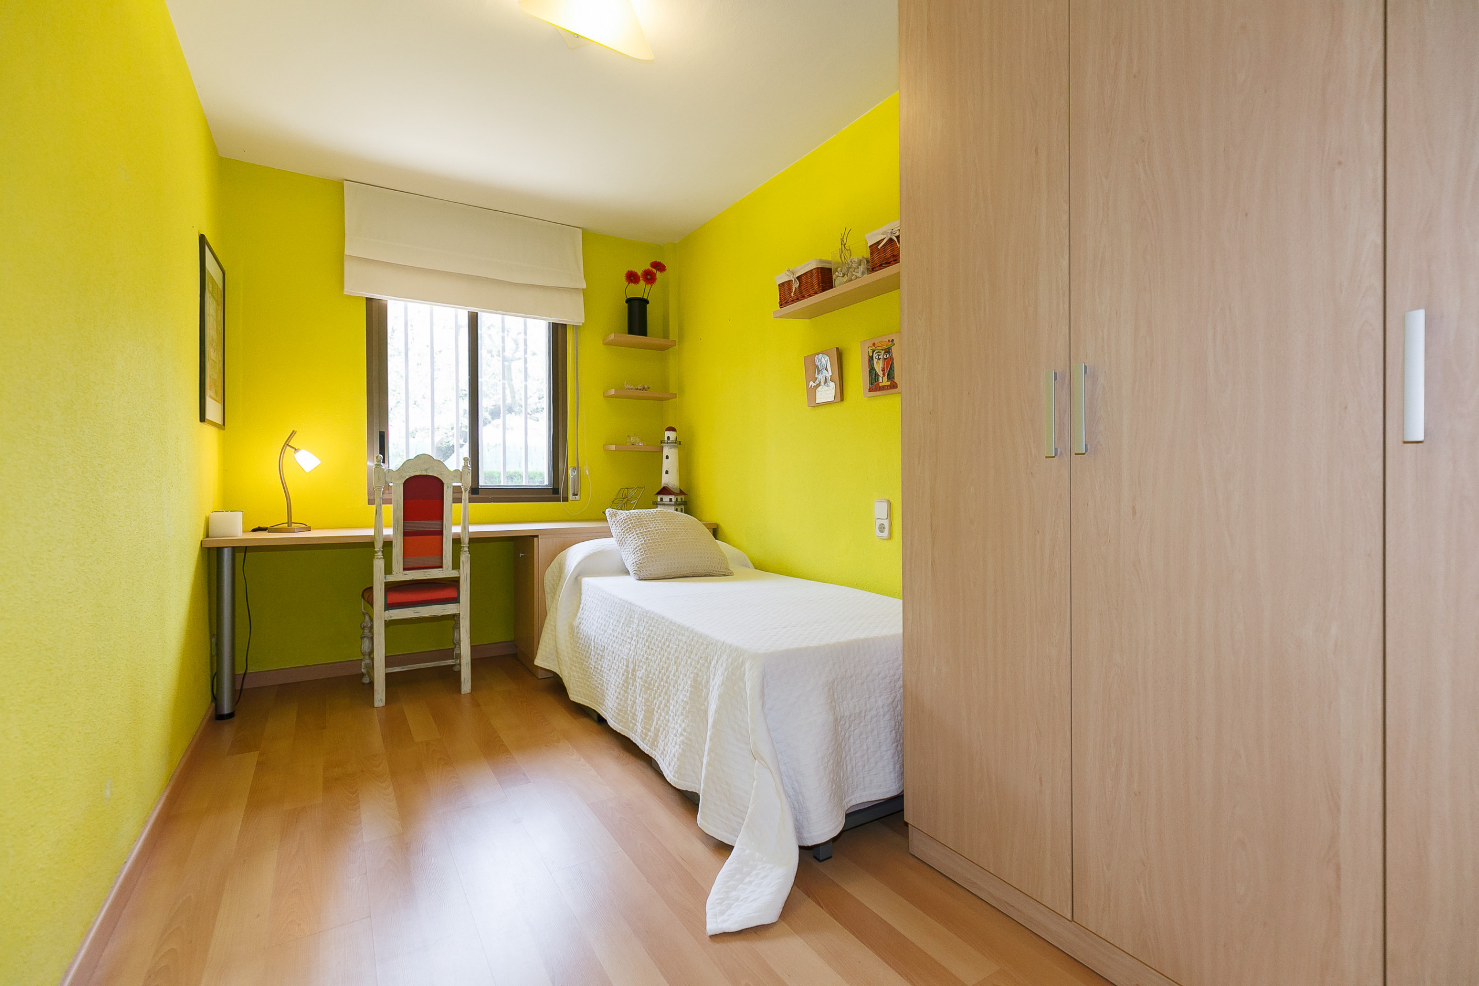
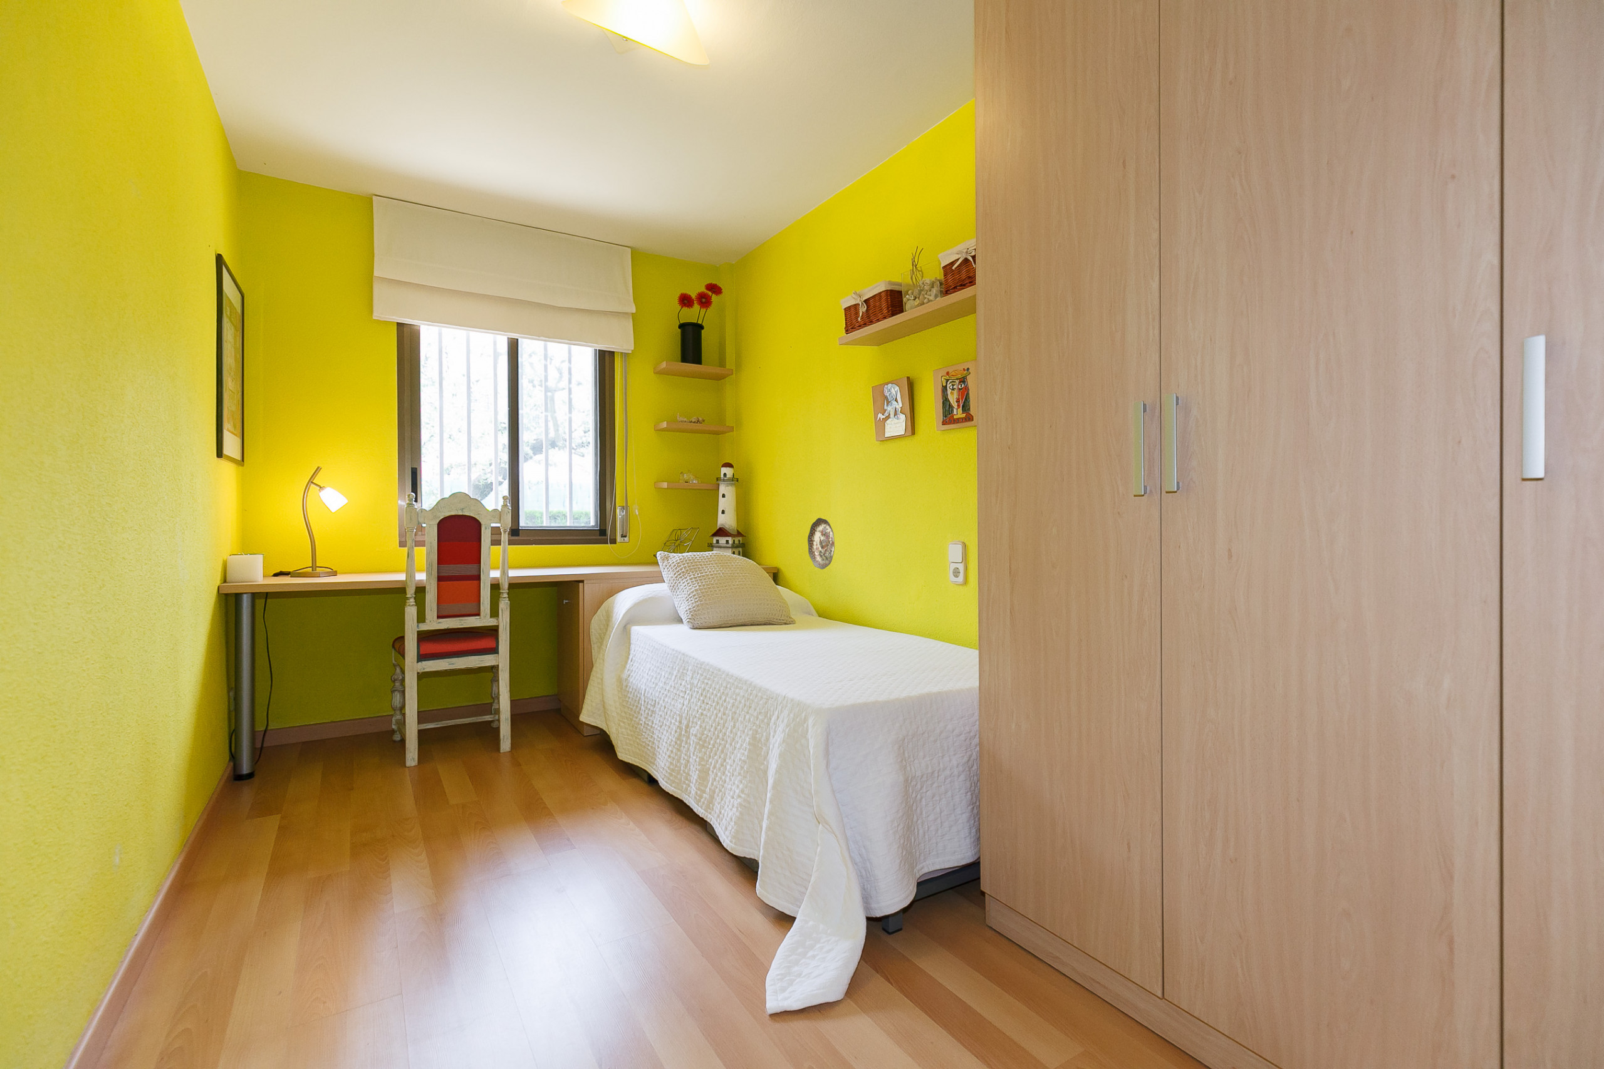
+ decorative plate [807,518,835,570]
